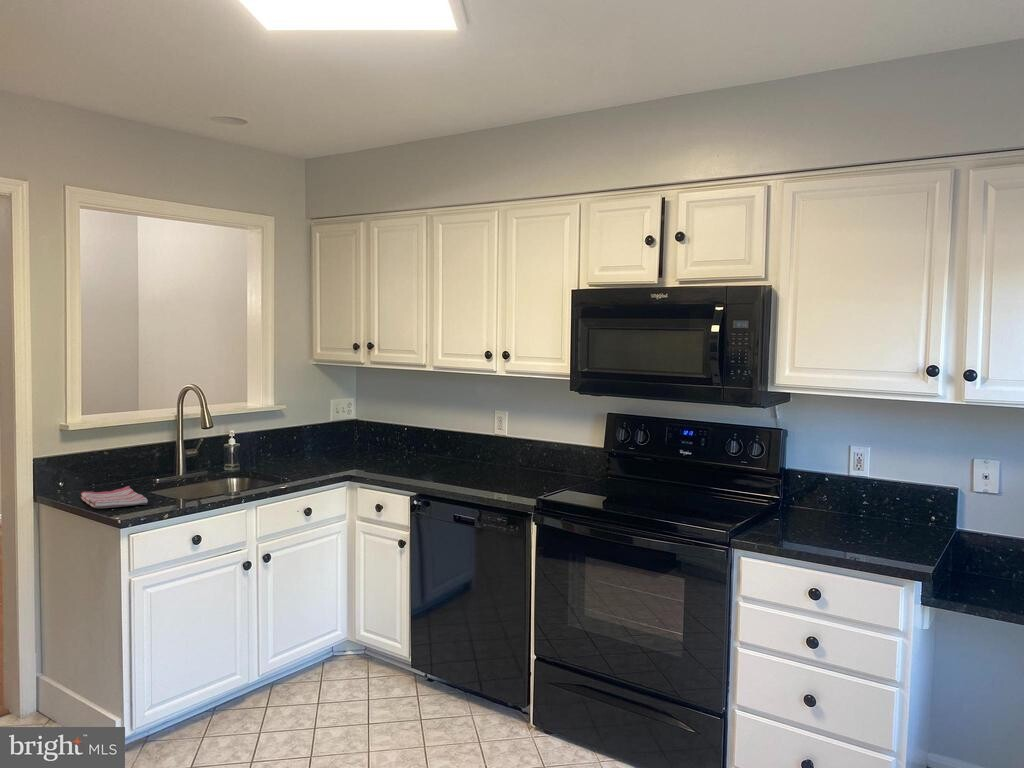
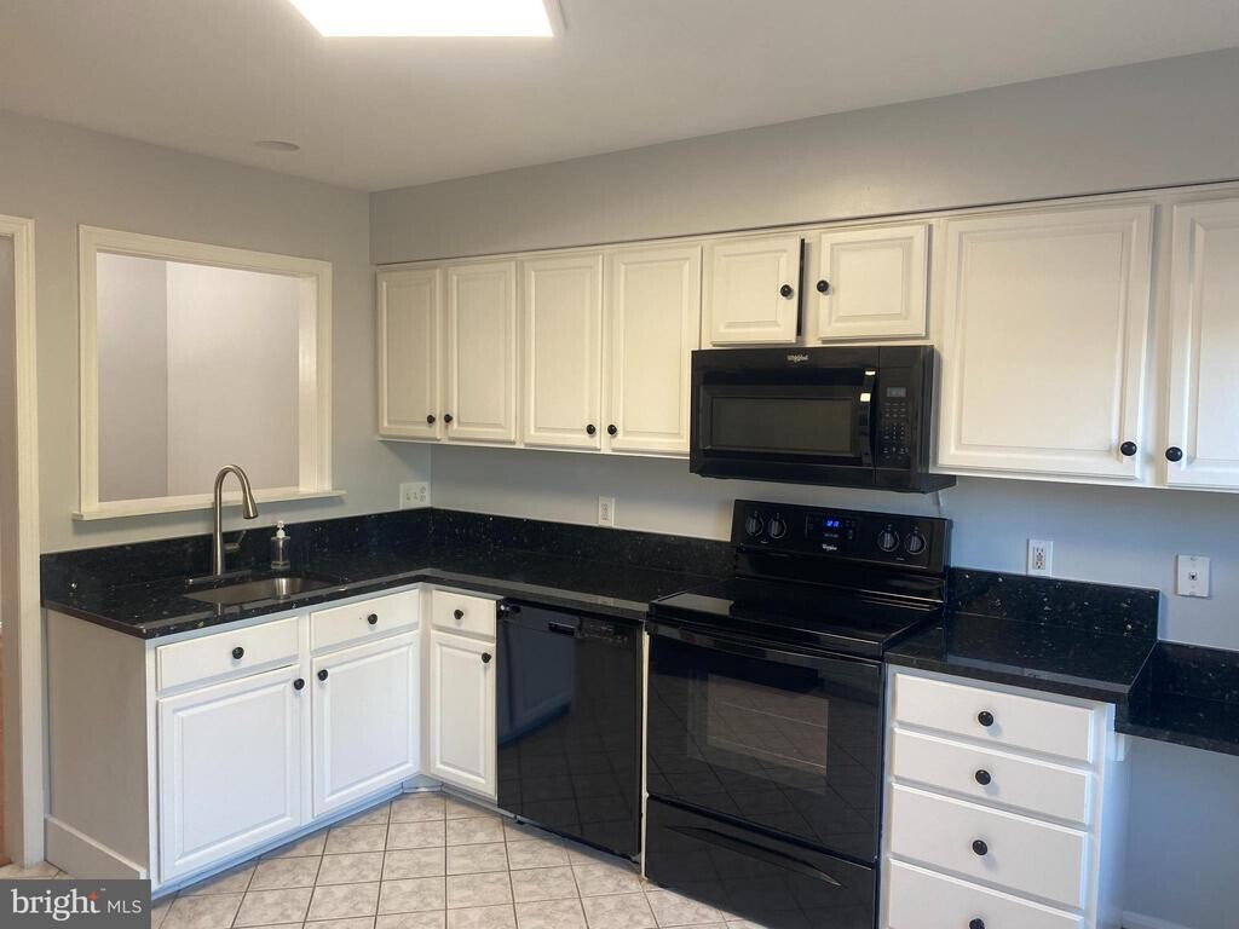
- dish towel [80,485,149,509]
